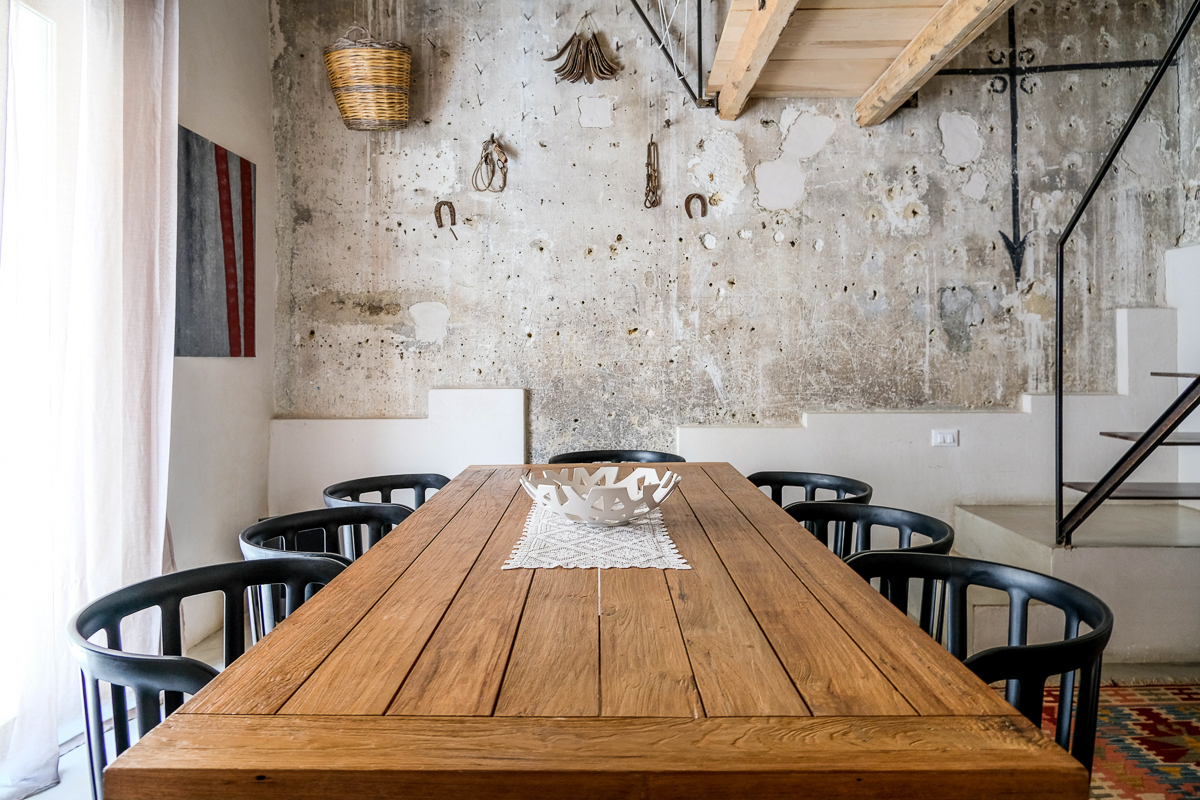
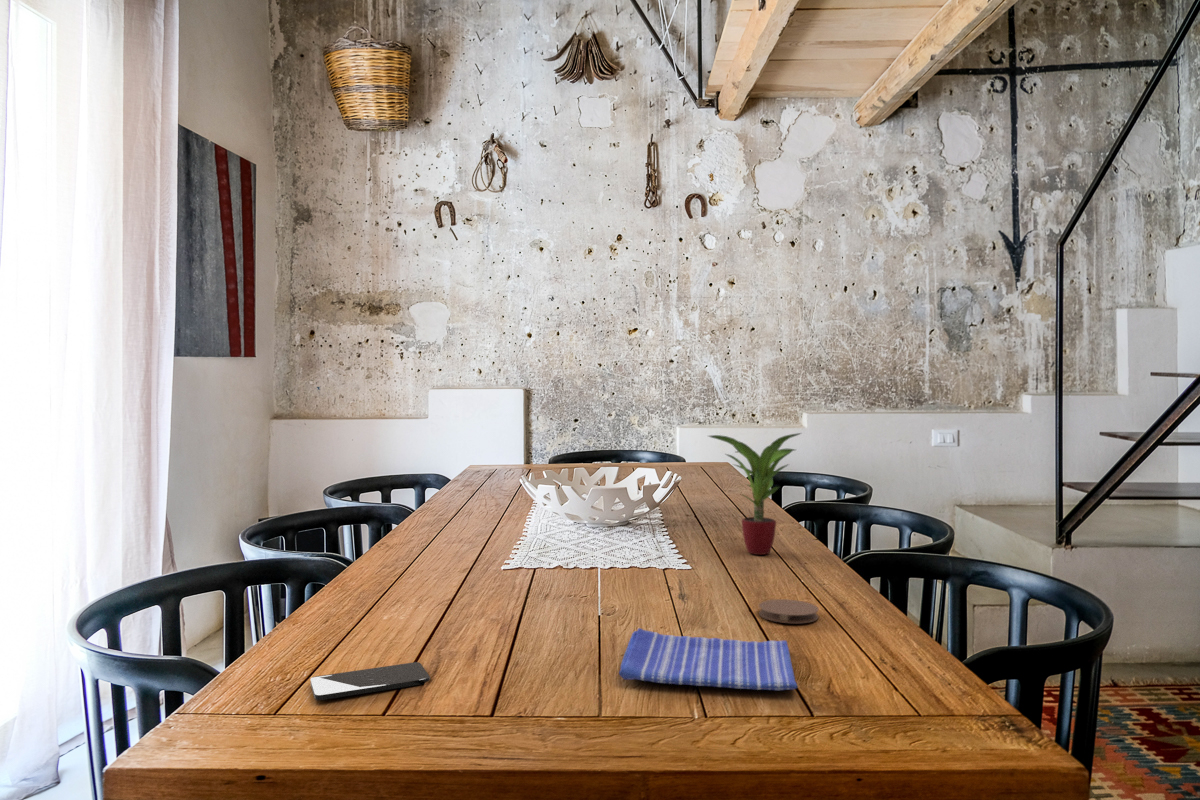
+ smartphone [310,661,431,701]
+ coaster [758,598,820,624]
+ dish towel [618,627,798,691]
+ potted plant [707,432,802,556]
